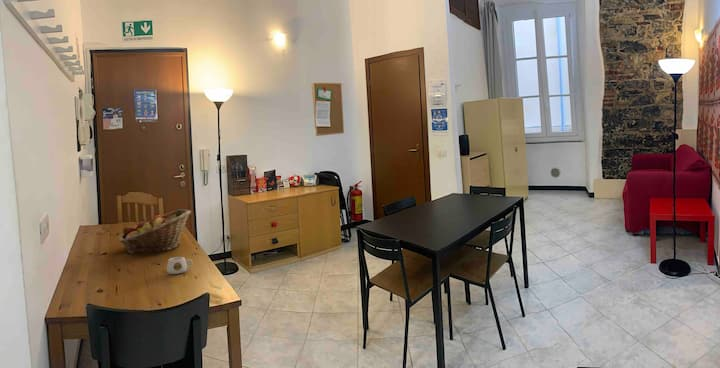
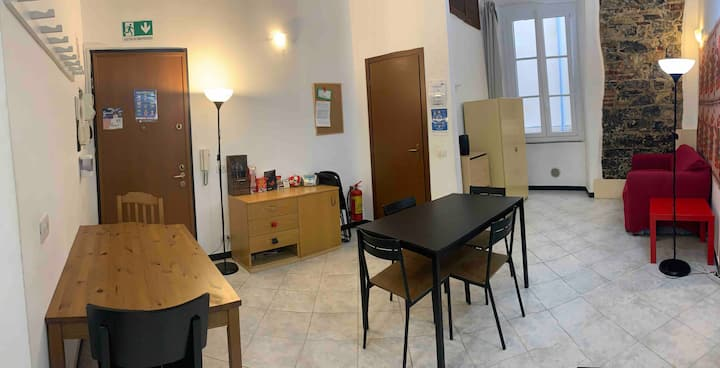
- fruit basket [118,209,192,255]
- mug [166,256,194,275]
